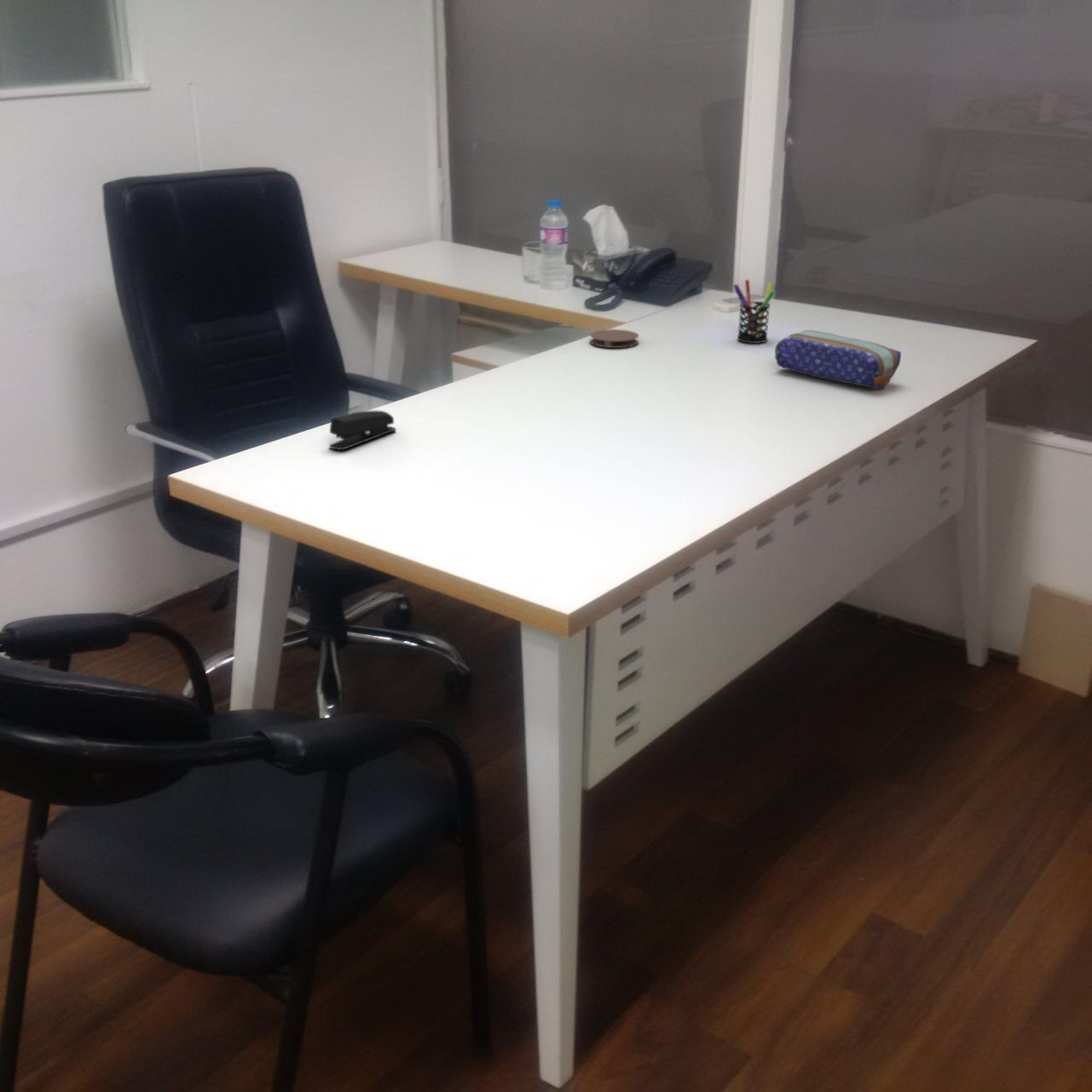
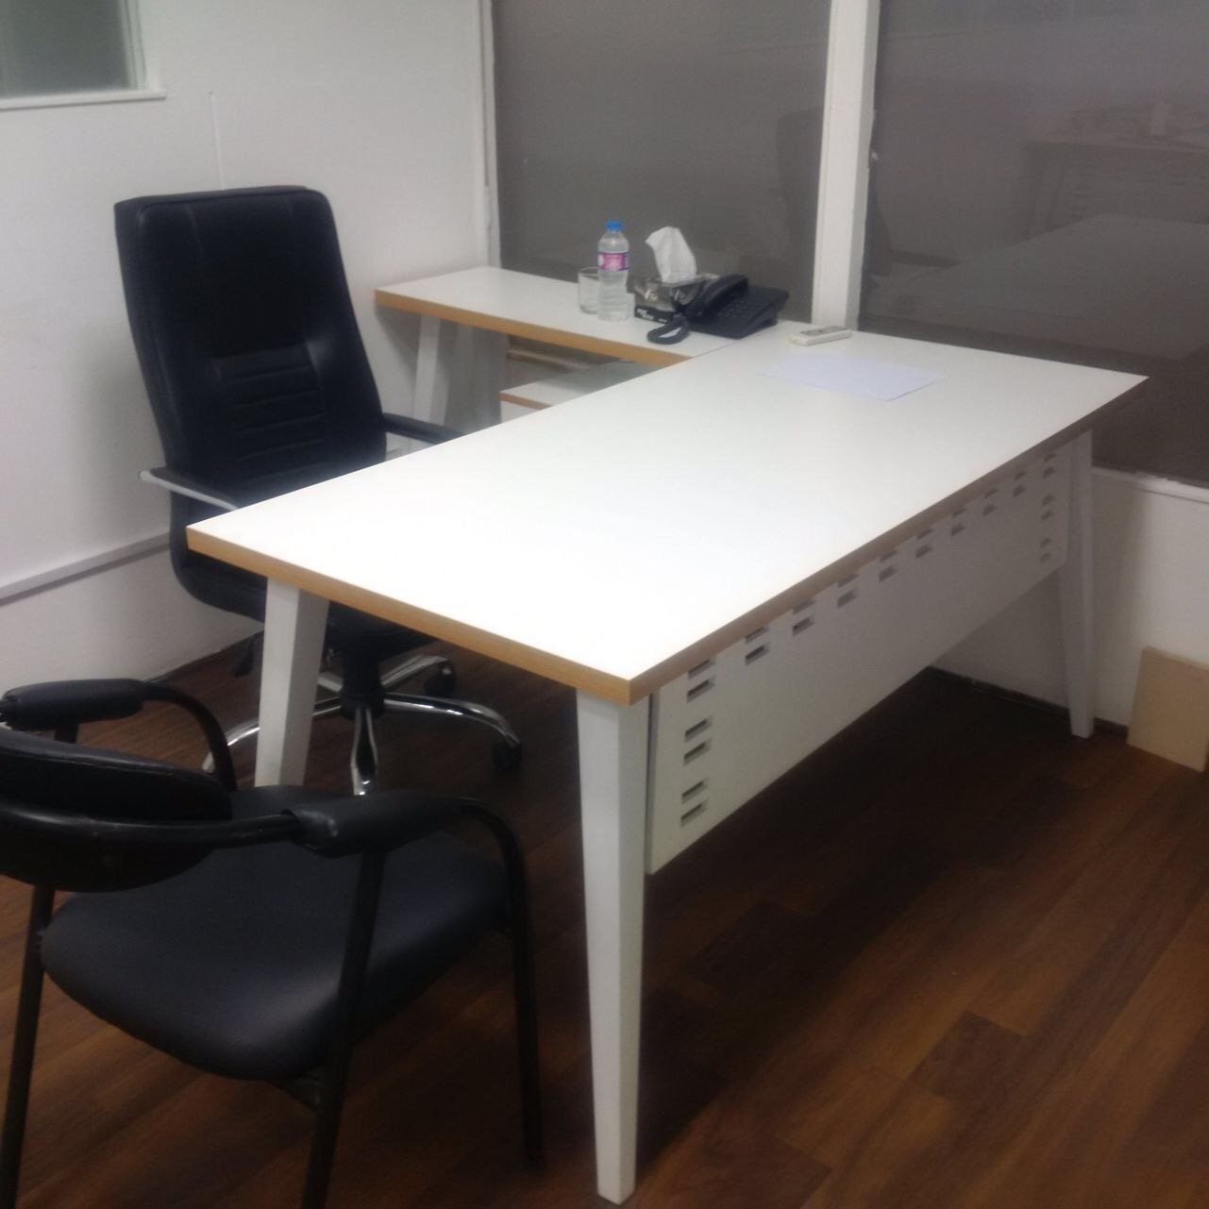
- stapler [328,410,397,451]
- pencil case [774,329,902,390]
- pen holder [732,279,776,344]
- coaster [589,328,640,349]
